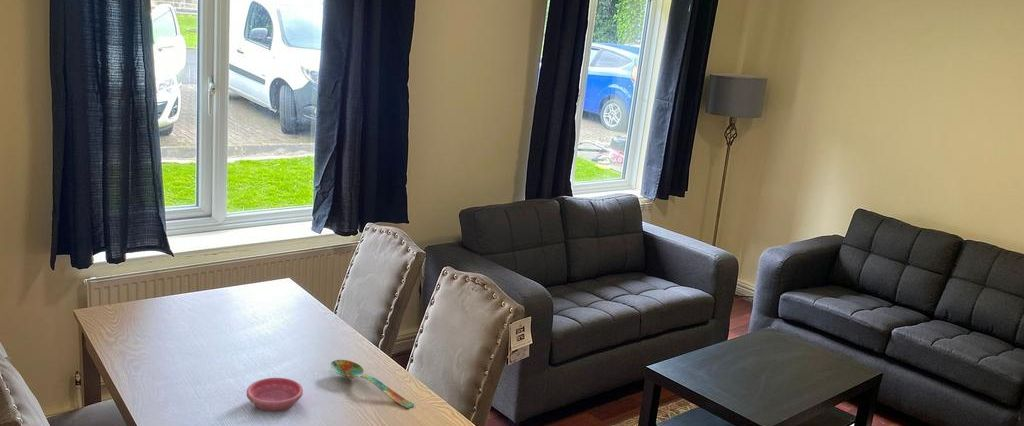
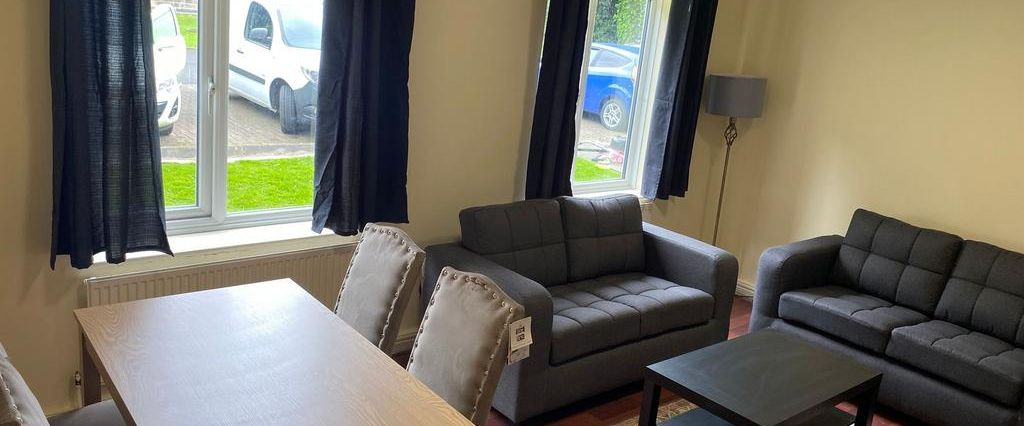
- spoon [330,359,415,409]
- saucer [246,377,304,412]
